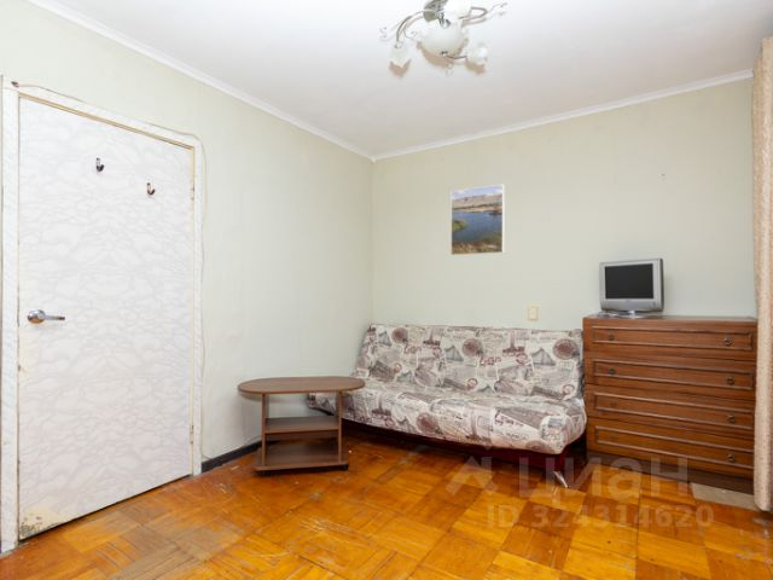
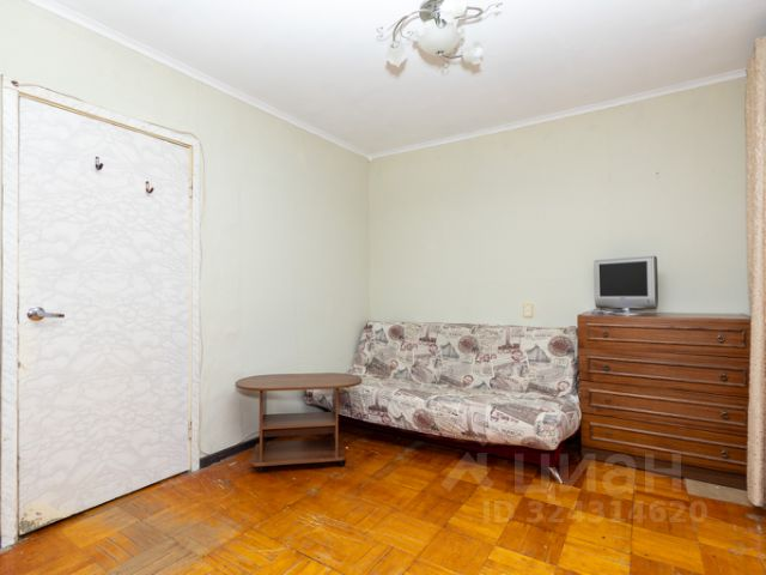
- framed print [449,182,506,256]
